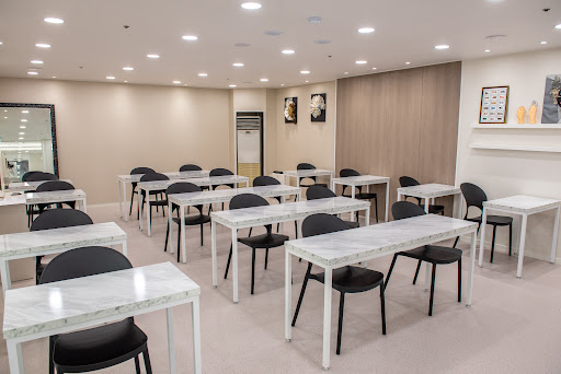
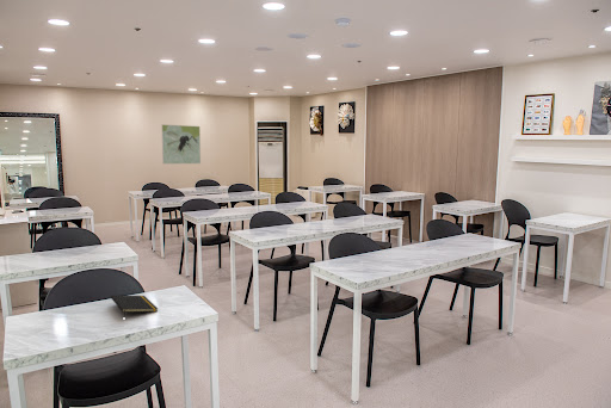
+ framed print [161,124,202,165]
+ notepad [110,295,159,316]
